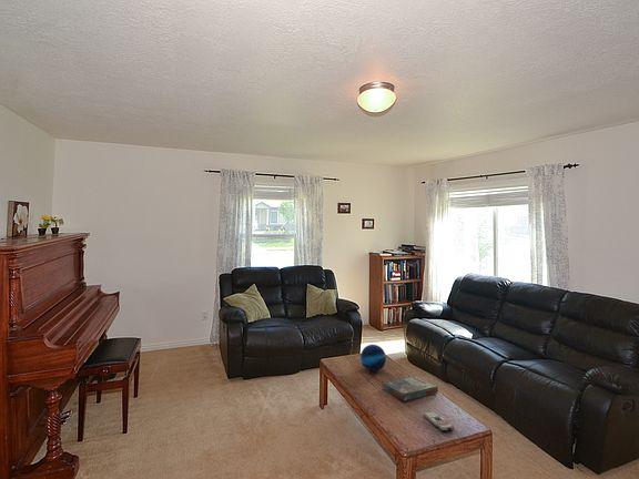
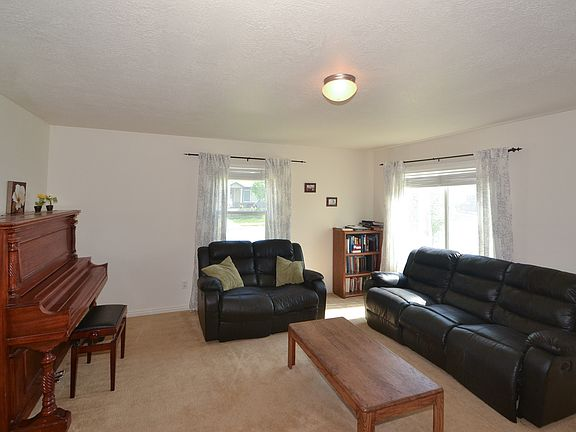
- remote control [423,410,456,432]
- decorative orb [359,344,387,373]
- board game [382,375,439,402]
